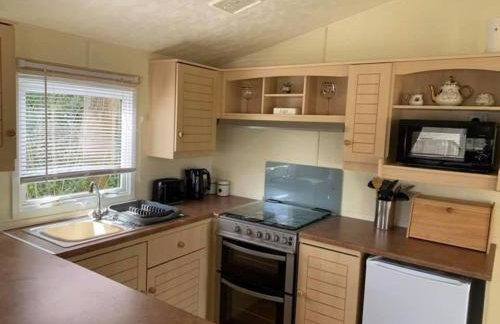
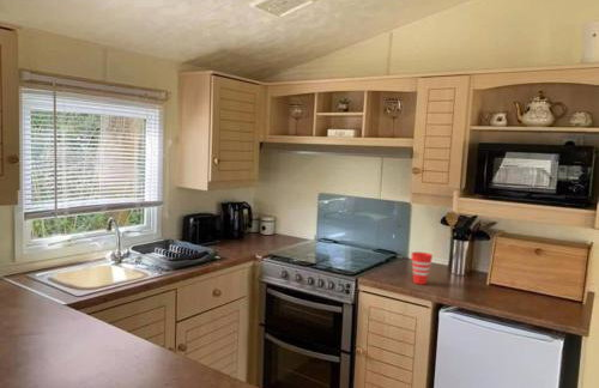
+ cup [411,251,434,285]
